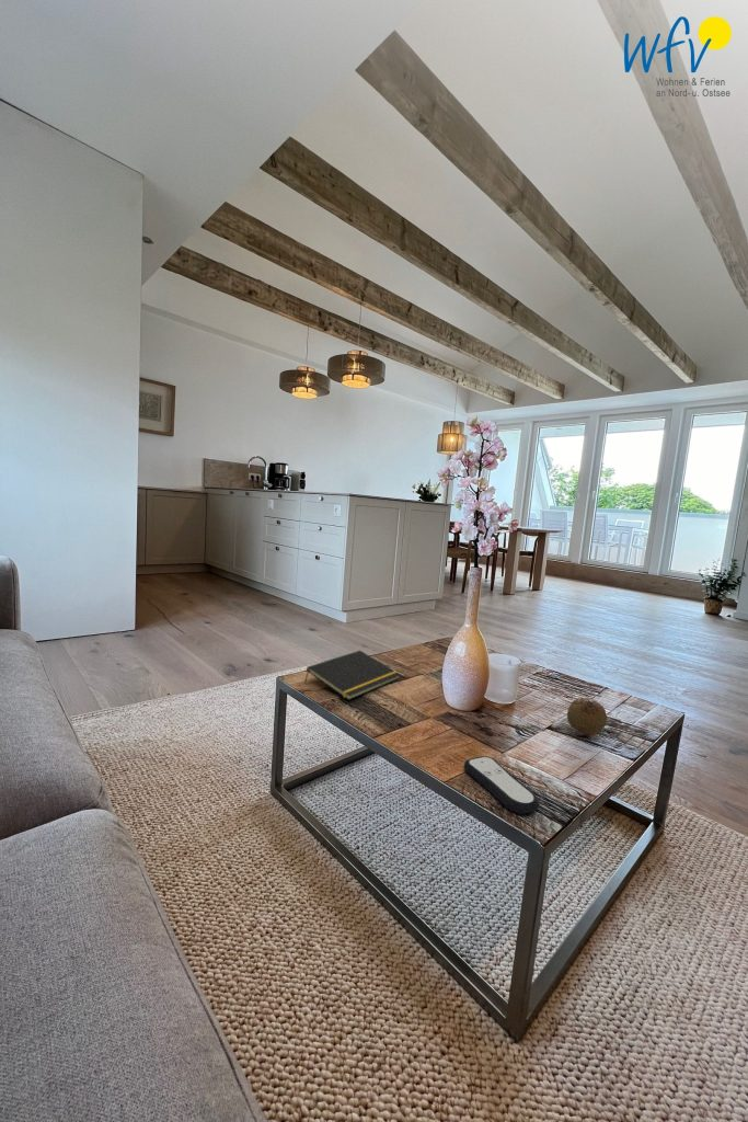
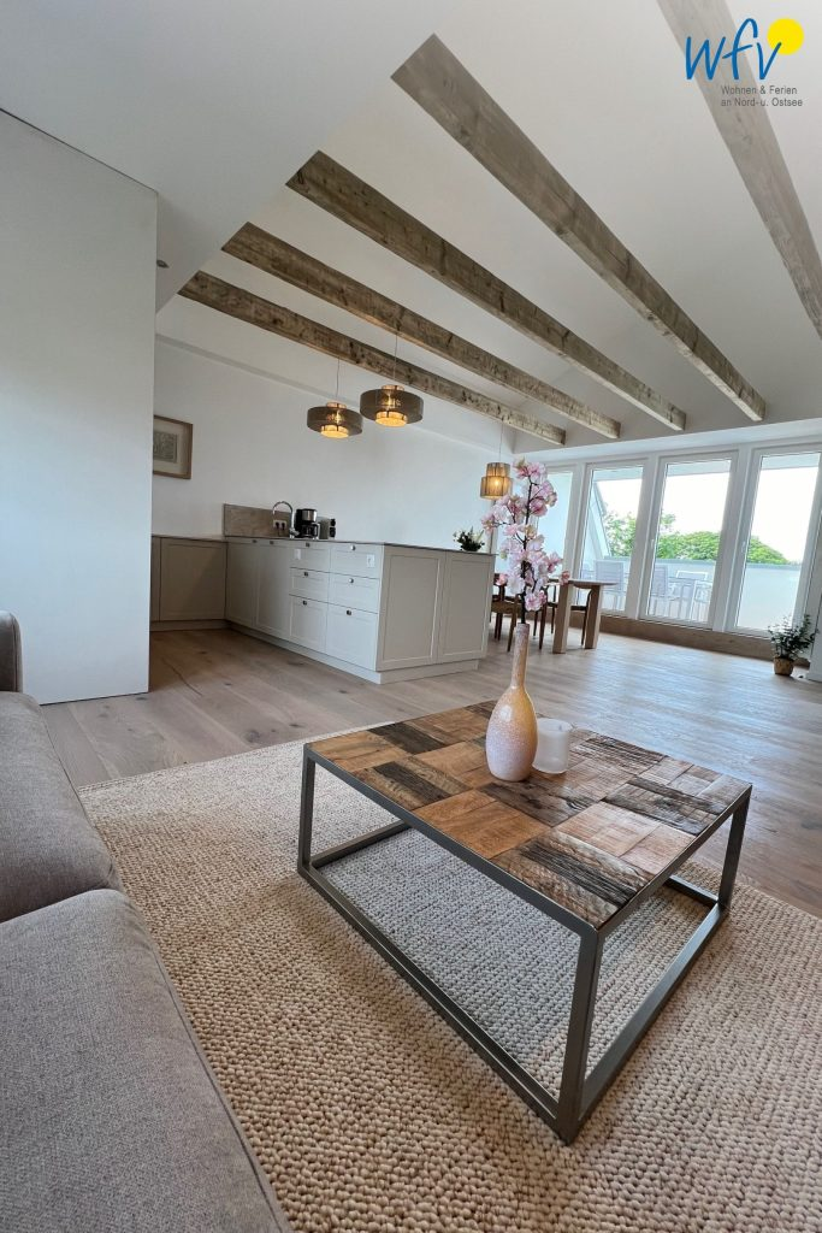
- fruit [566,697,608,736]
- notepad [303,650,401,701]
- remote control [463,755,540,815]
